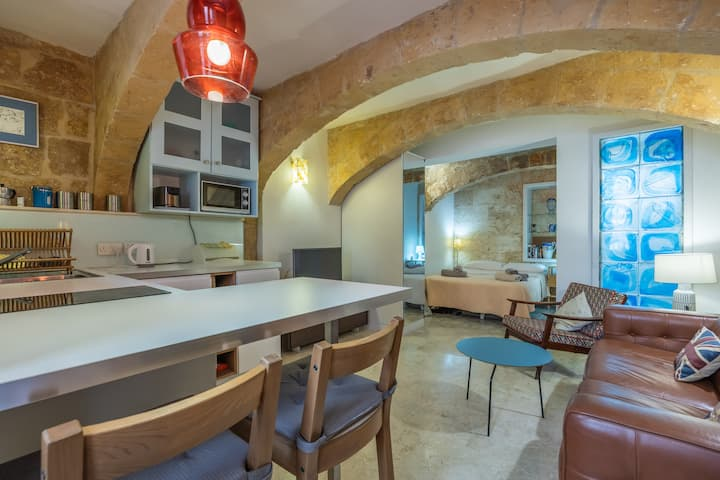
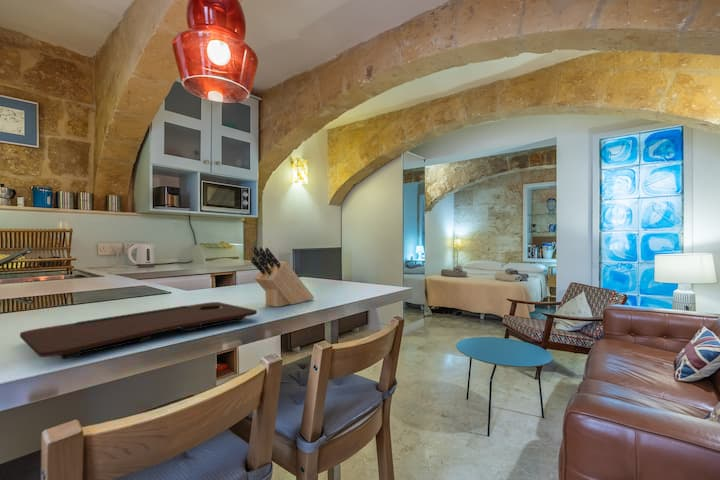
+ knife block [250,245,315,308]
+ cutting board [19,301,258,360]
